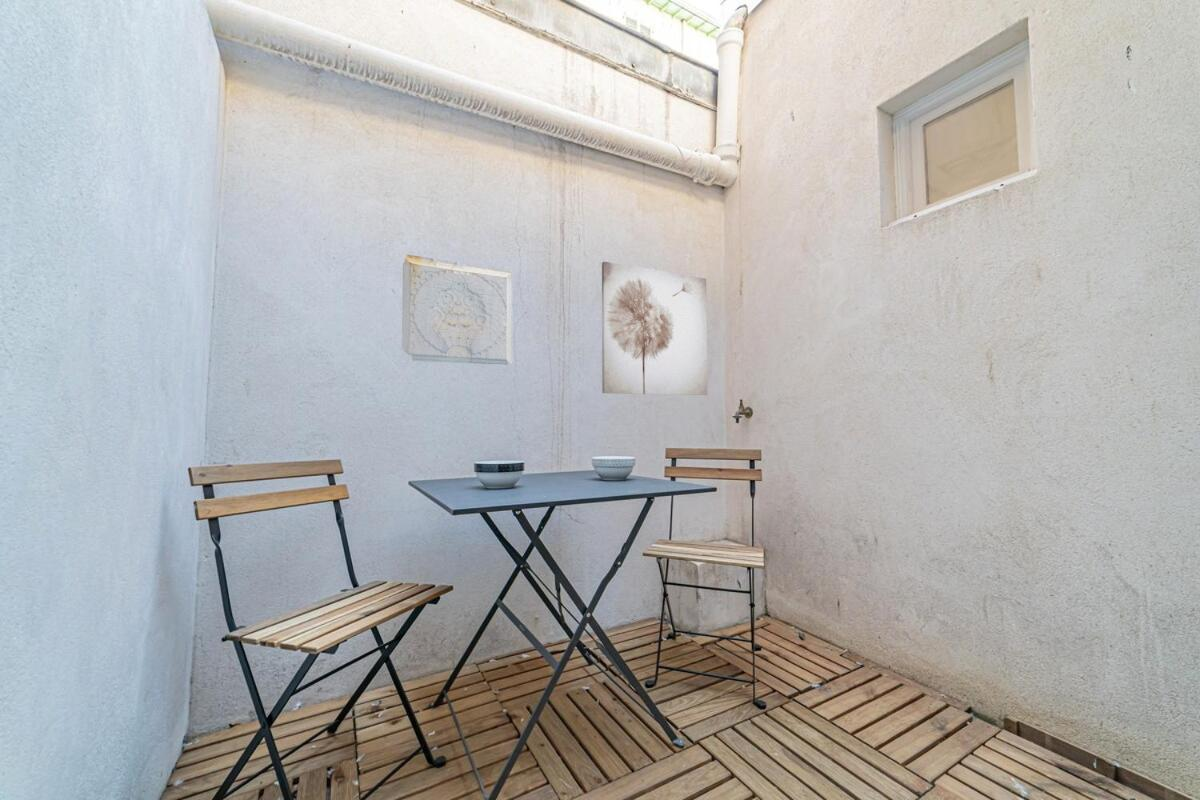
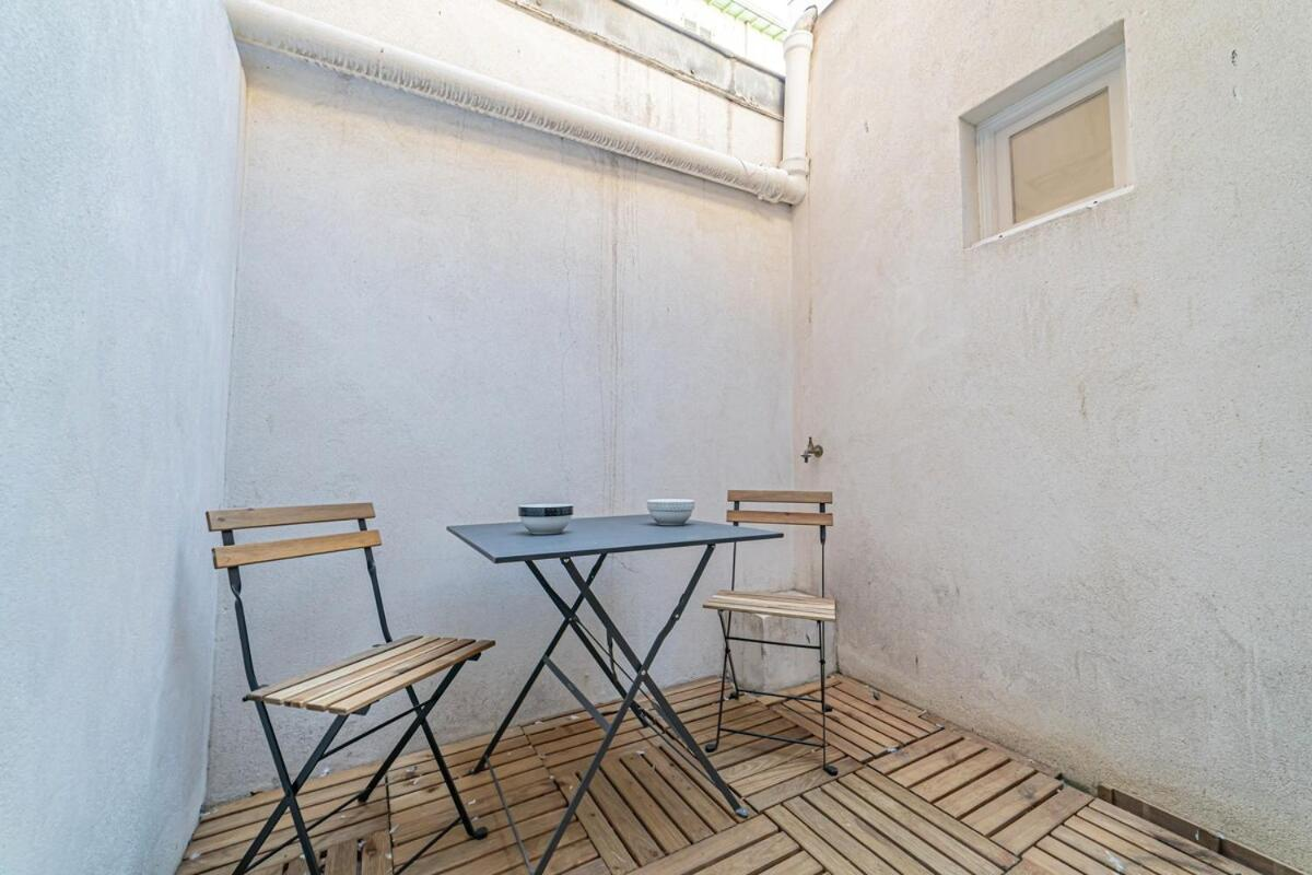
- decorative wall panel [401,254,514,366]
- wall art [601,261,708,396]
